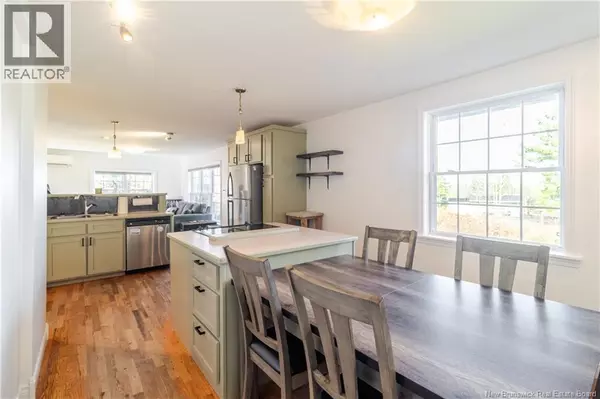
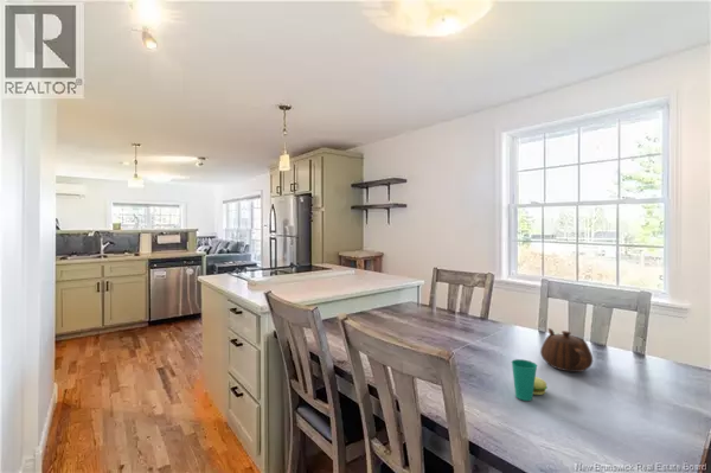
+ cup [511,358,549,402]
+ teapot [539,327,594,373]
